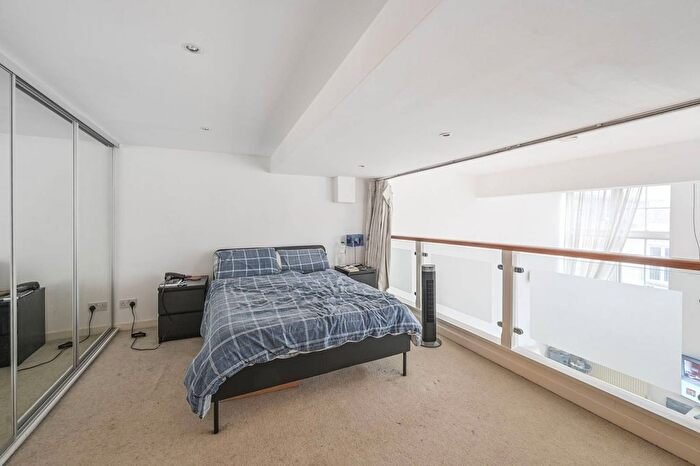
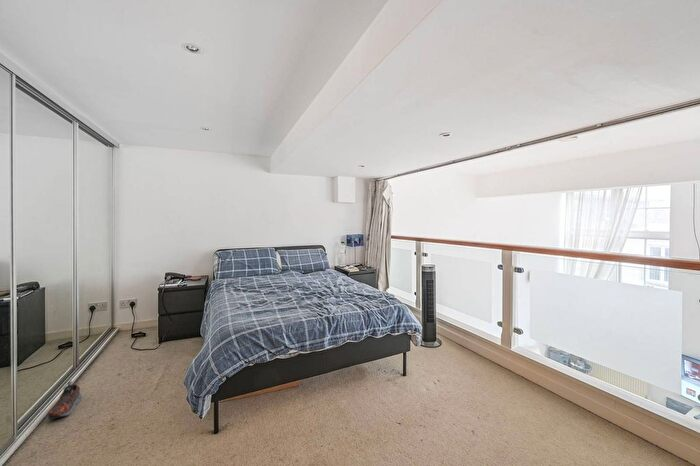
+ shoe [46,380,83,420]
